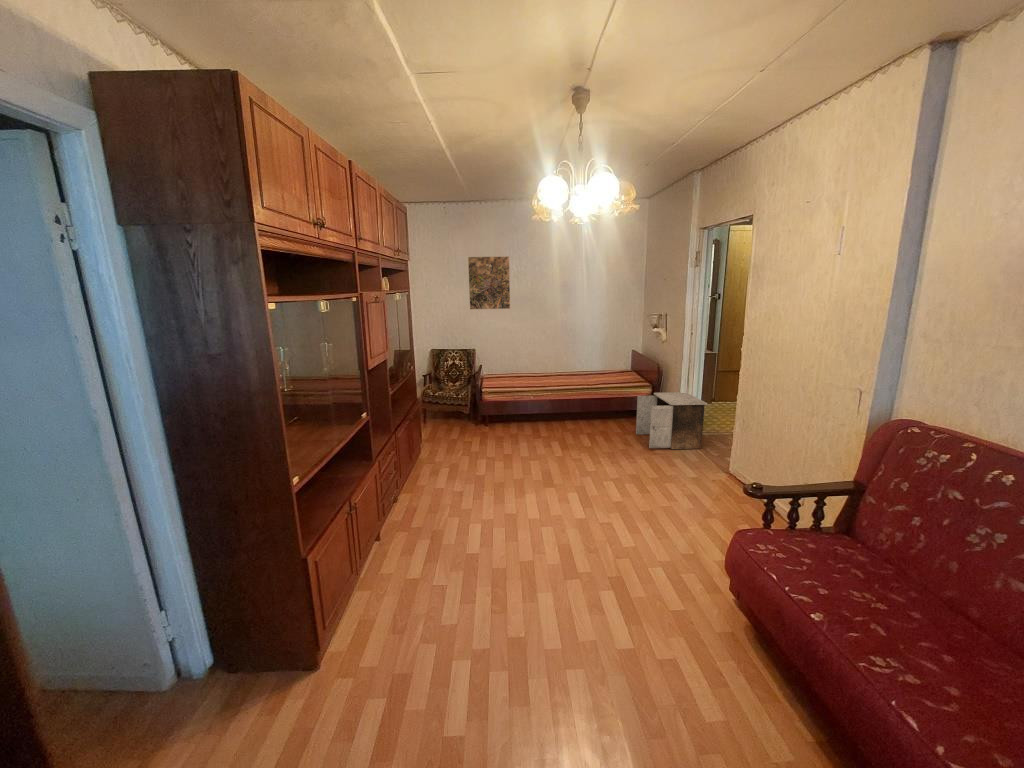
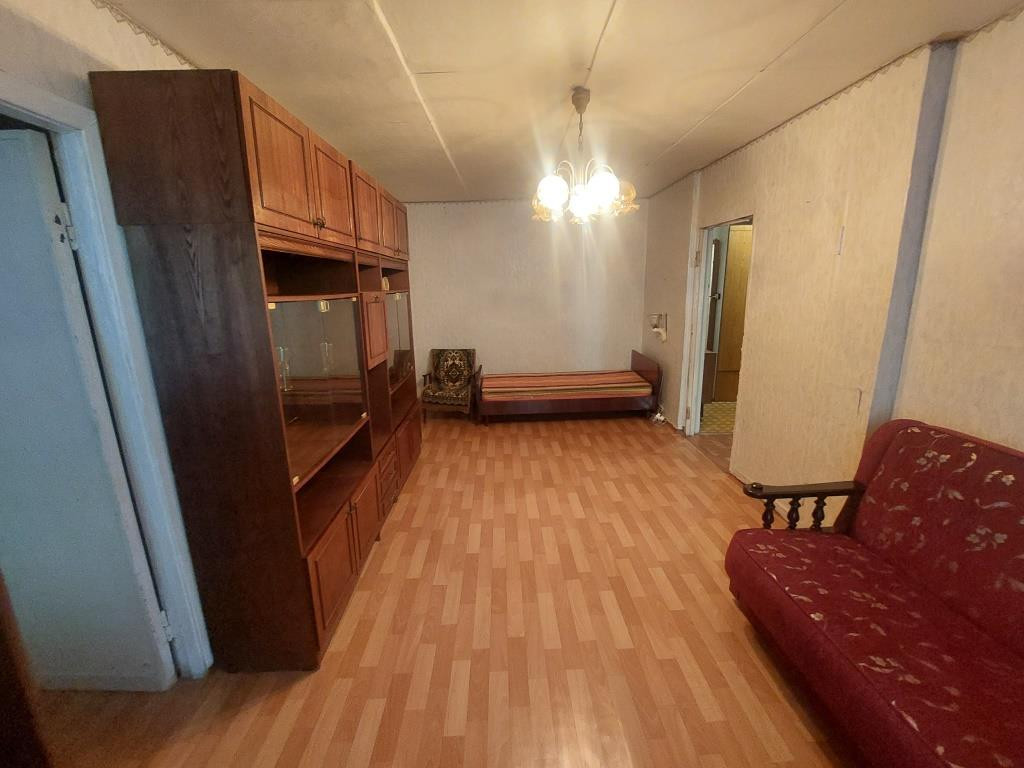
- nightstand [635,391,708,450]
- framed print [467,255,511,311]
